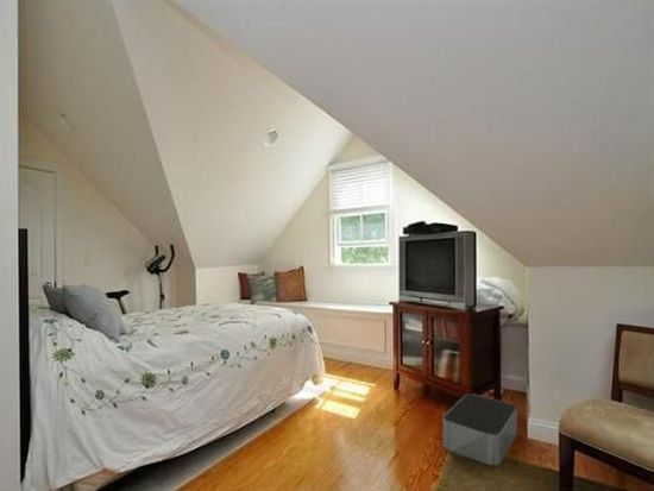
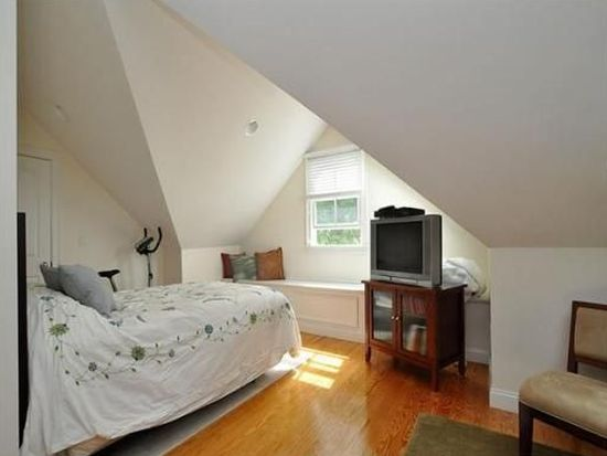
- storage bin [442,392,518,466]
